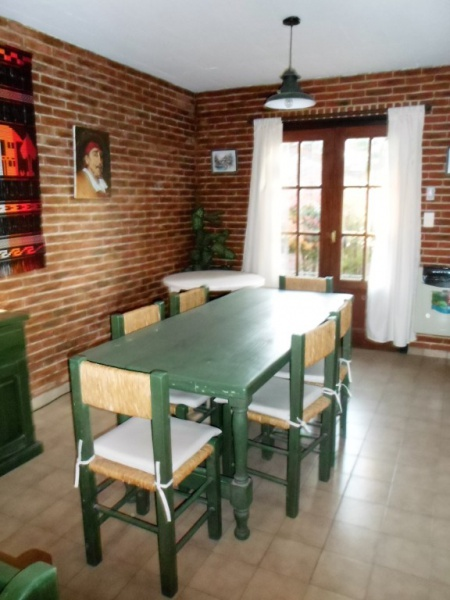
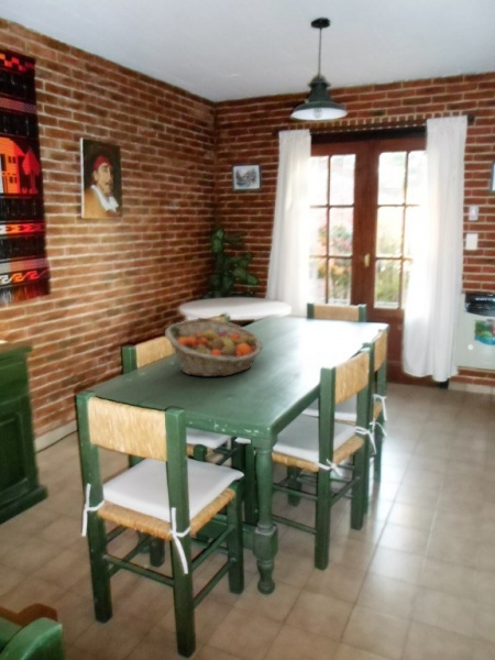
+ fruit basket [164,318,264,377]
